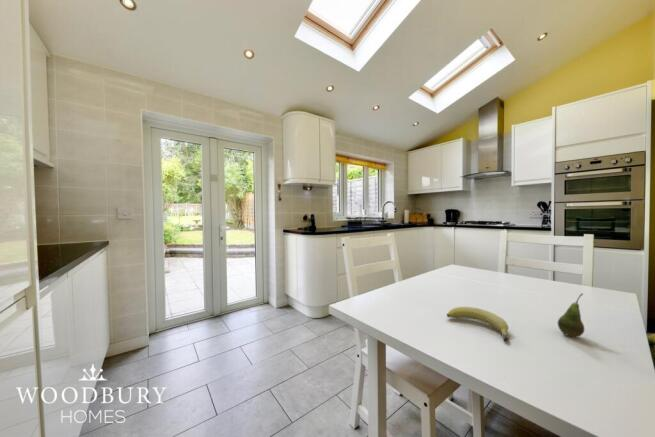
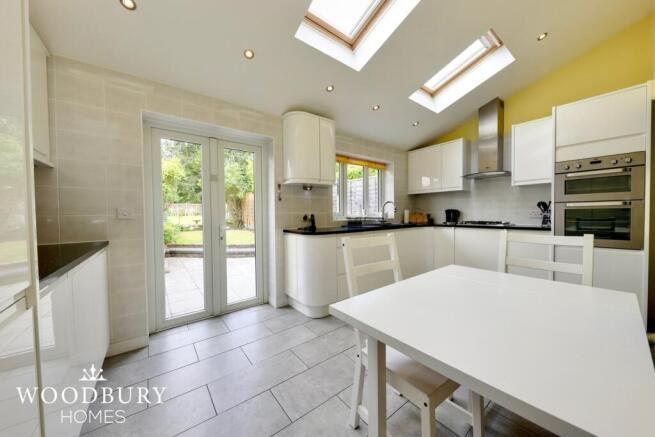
- fruit [557,292,586,338]
- fruit [446,306,510,343]
